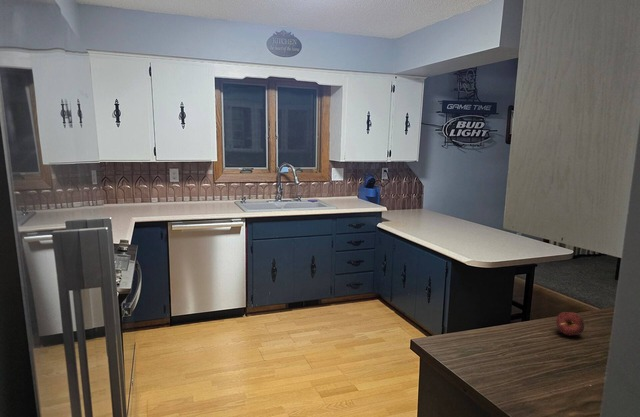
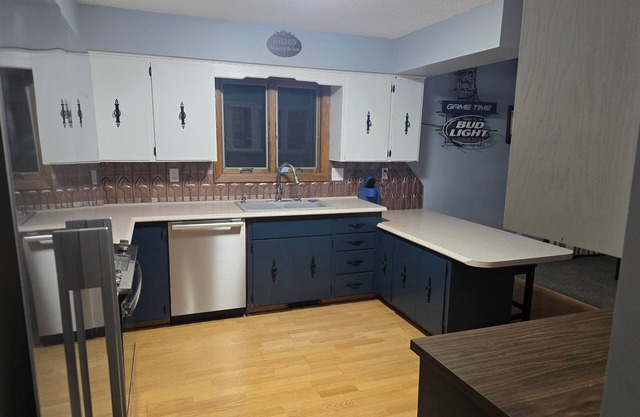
- apple [555,311,585,336]
